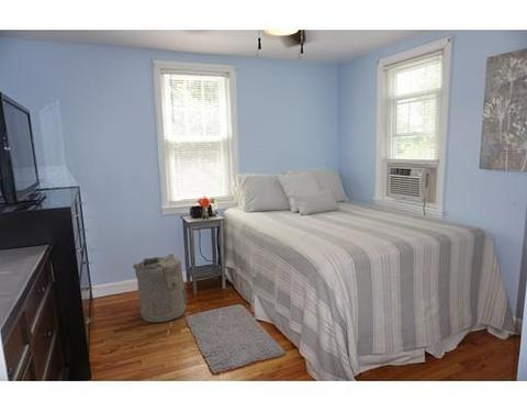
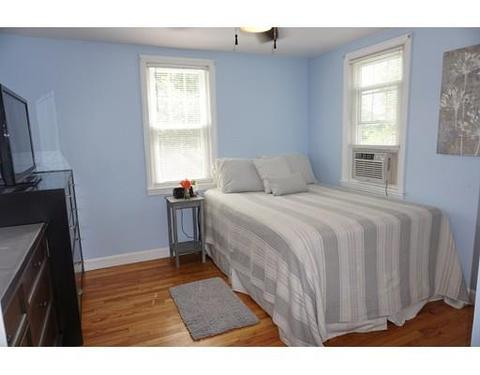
- laundry hamper [132,253,187,323]
